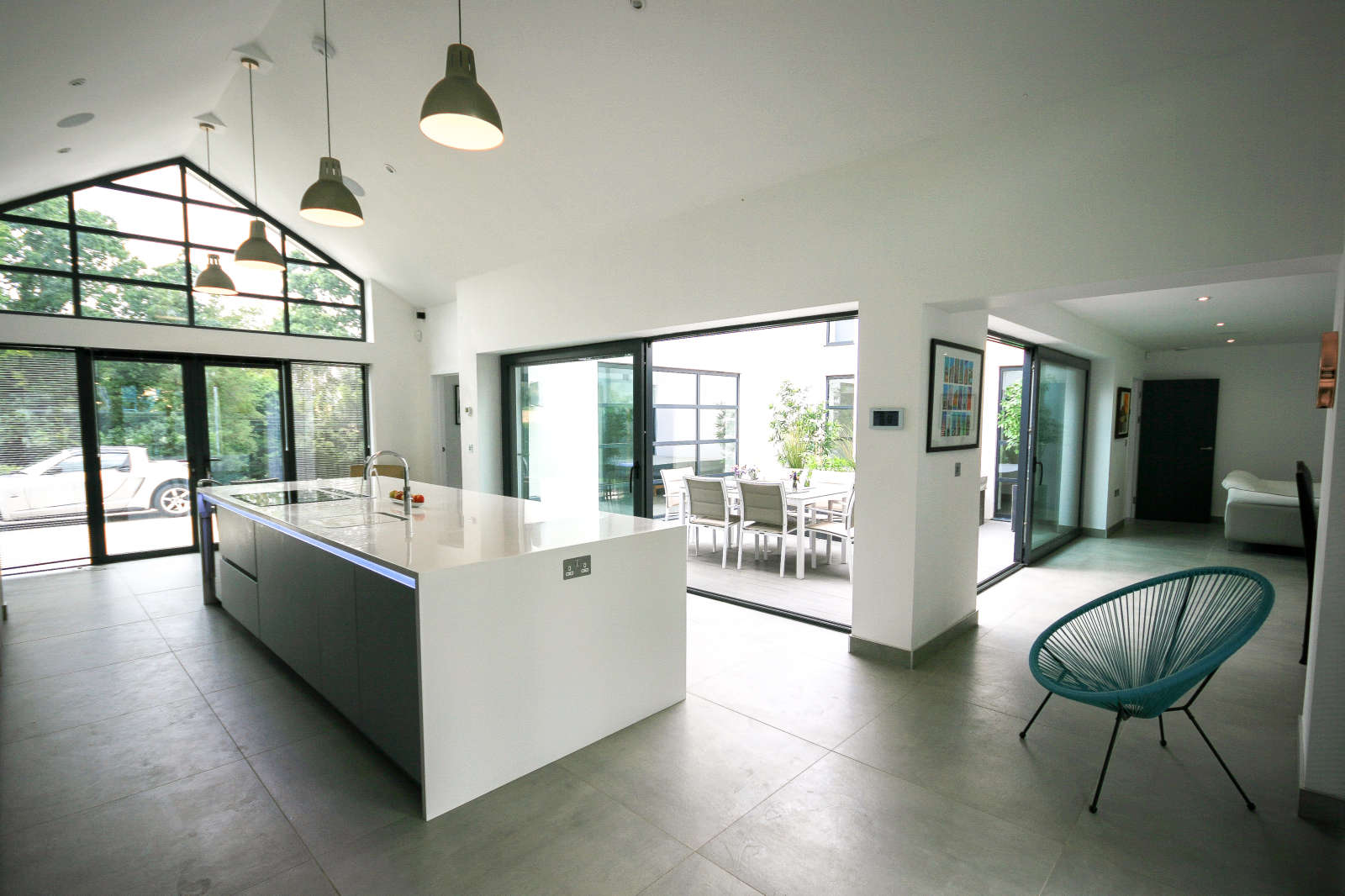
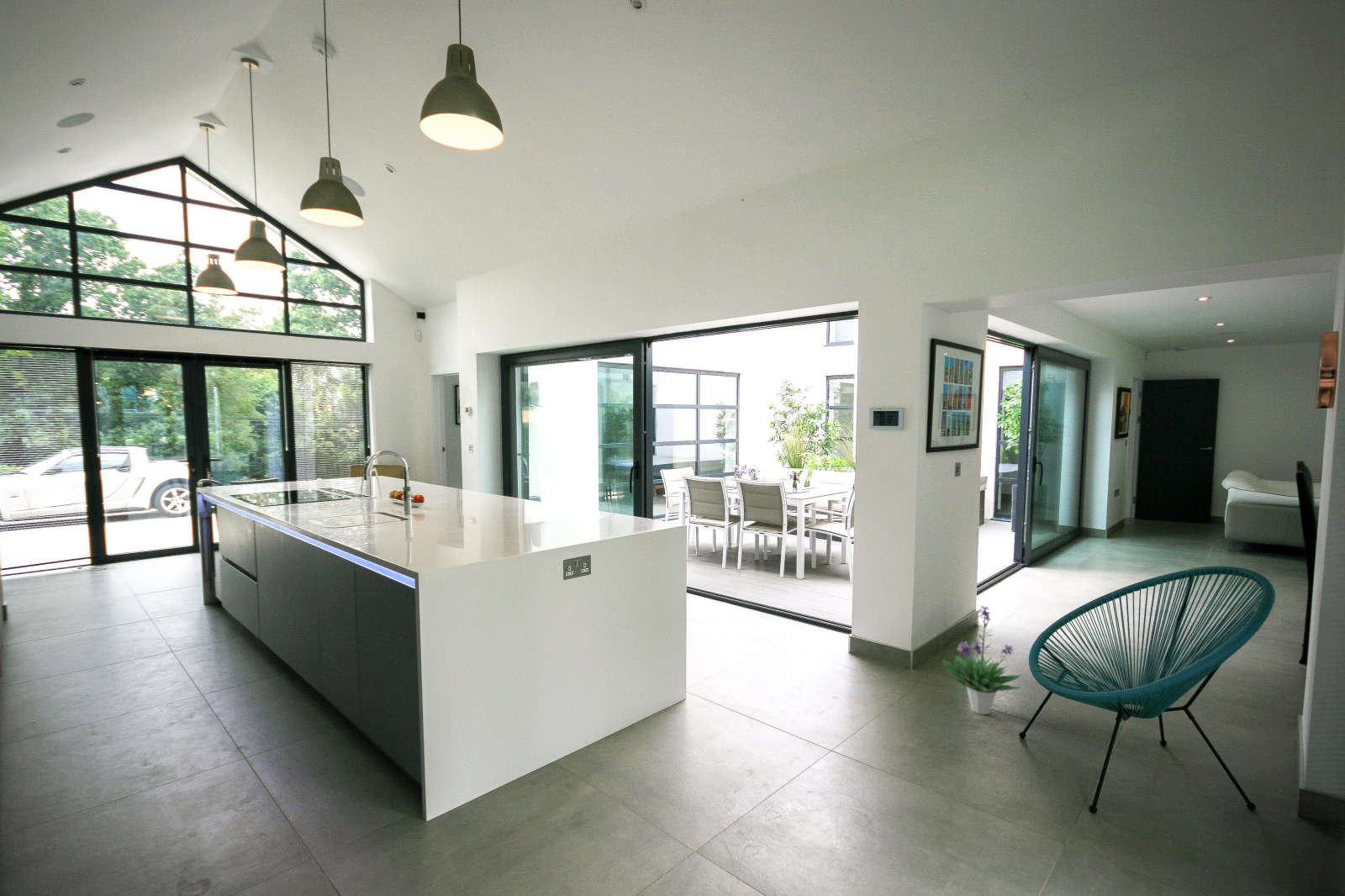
+ potted plant [941,605,1023,715]
